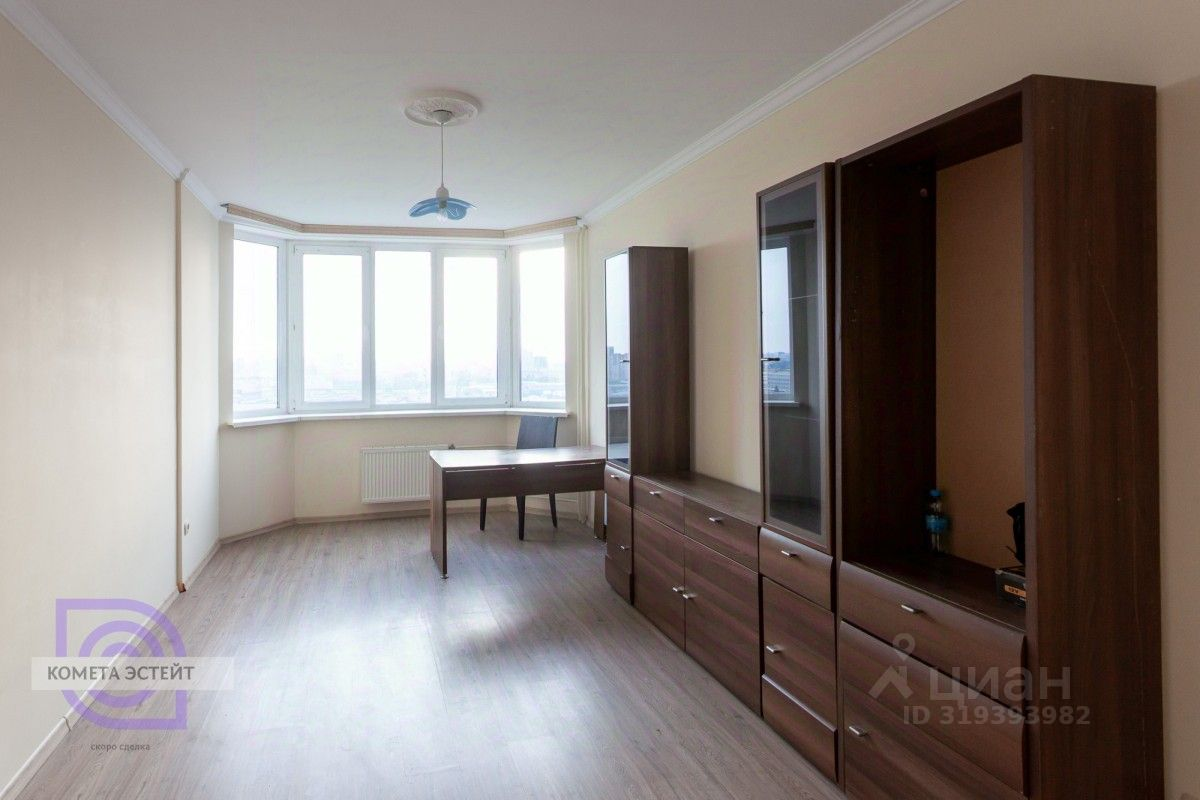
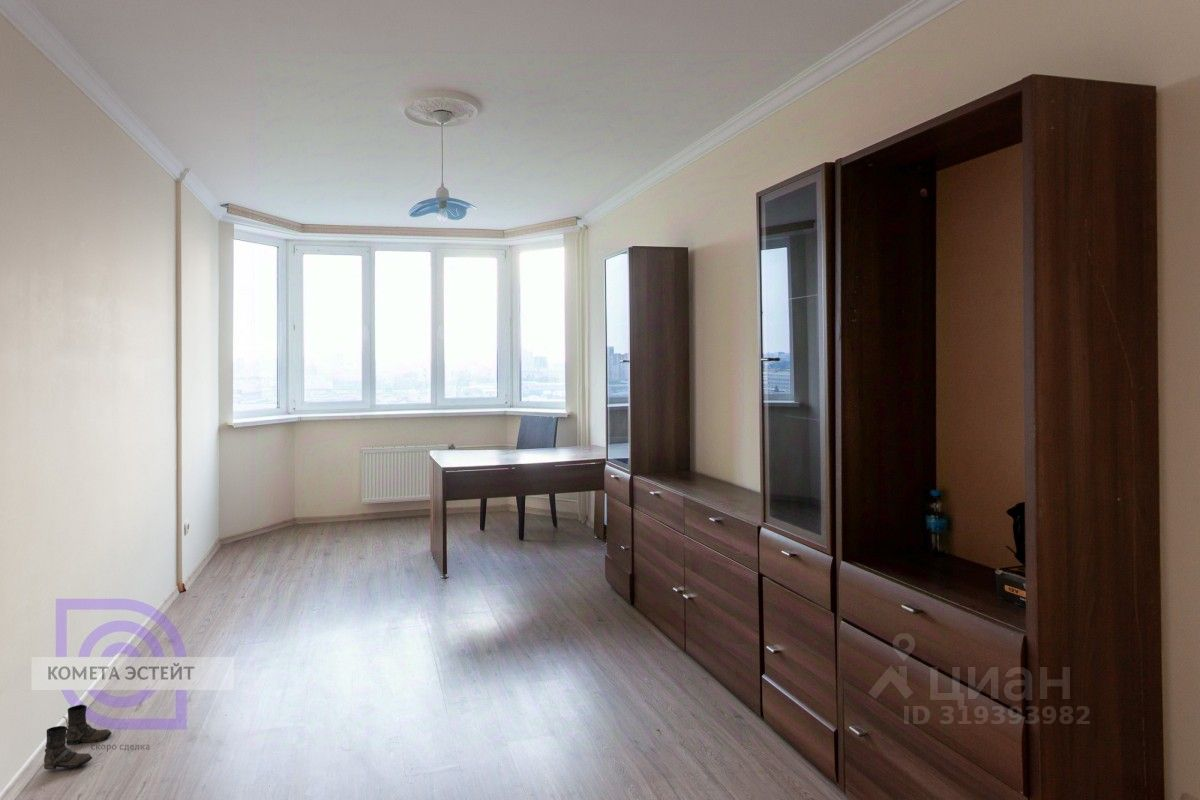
+ boots [43,704,113,771]
